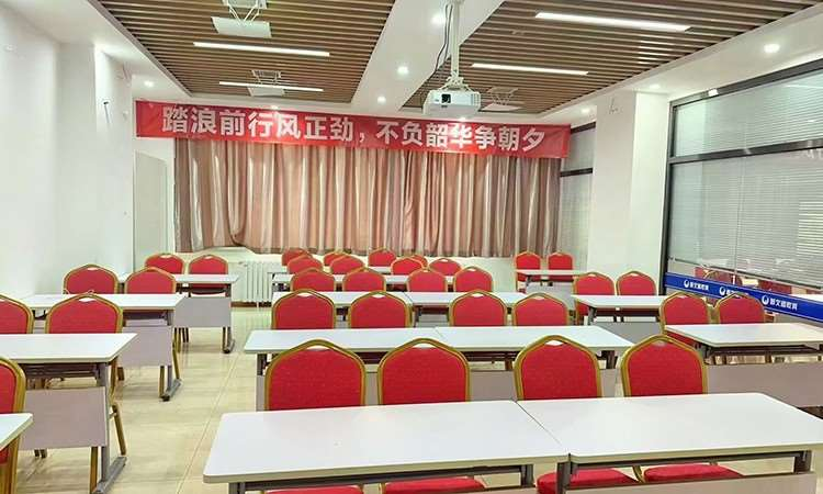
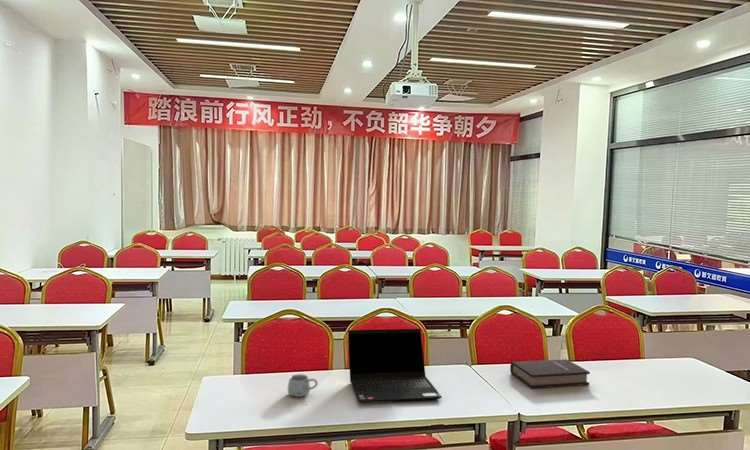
+ book [509,358,591,390]
+ mug [287,373,319,398]
+ laptop computer [347,328,443,403]
